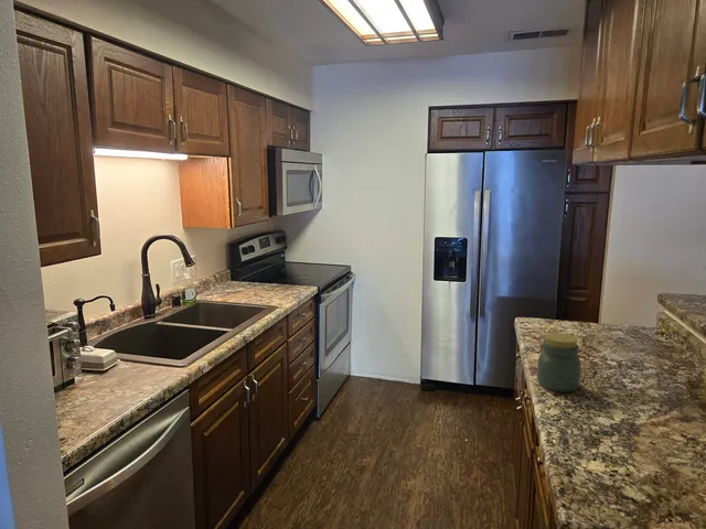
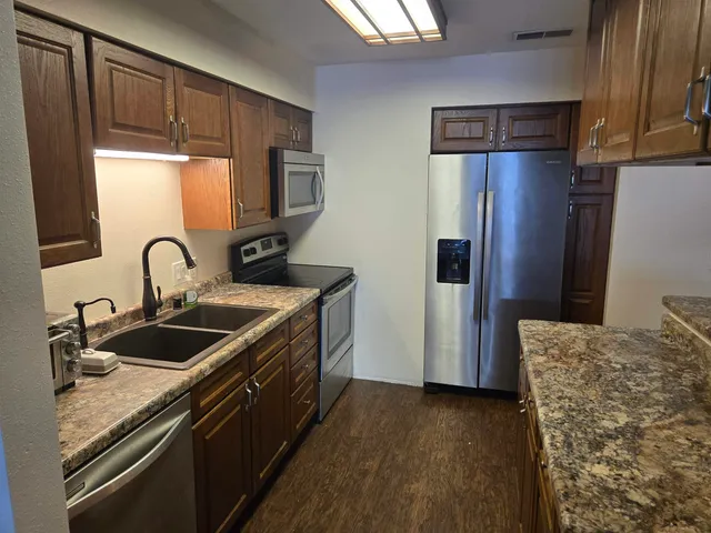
- jar [536,333,582,393]
